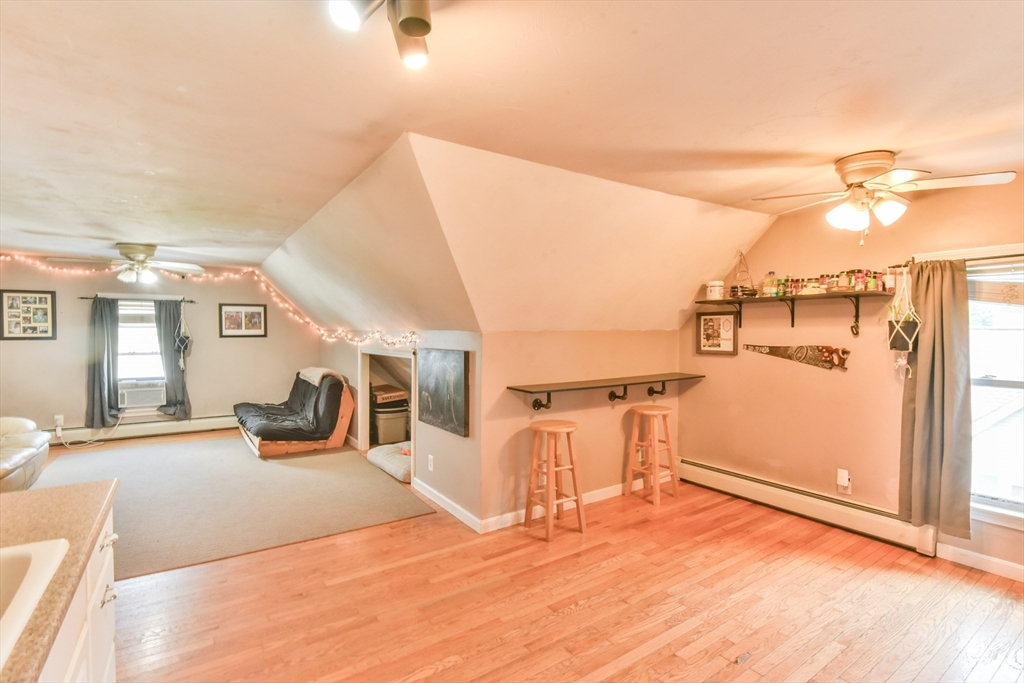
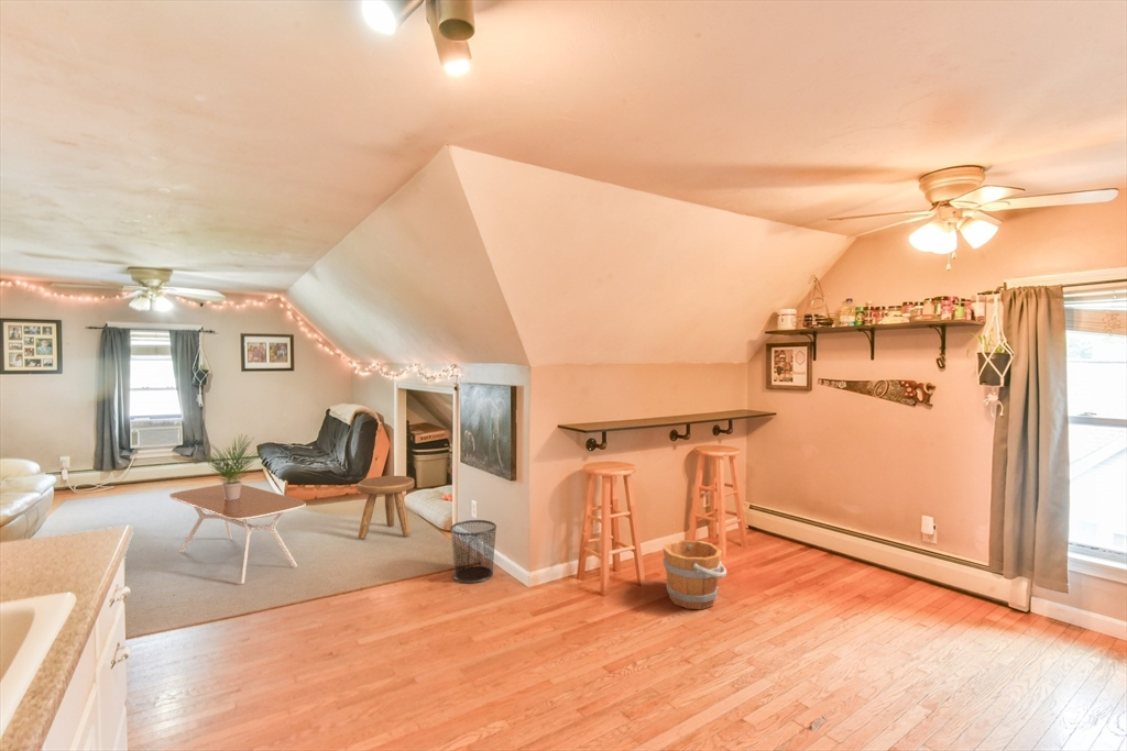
+ waste bin [449,519,497,584]
+ bucket [661,539,727,610]
+ coffee table [168,484,307,585]
+ potted plant [201,433,266,500]
+ stool [357,475,416,540]
